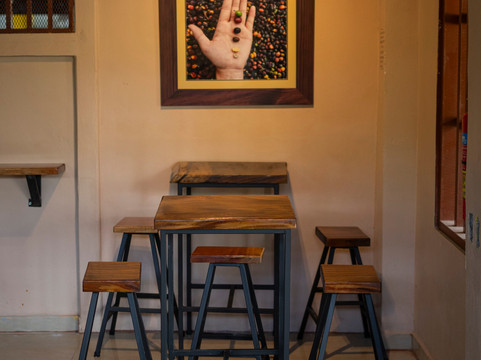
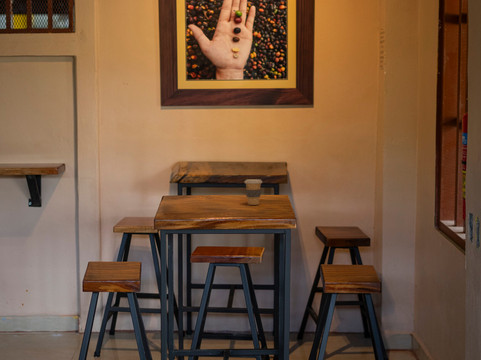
+ coffee cup [243,178,263,206]
